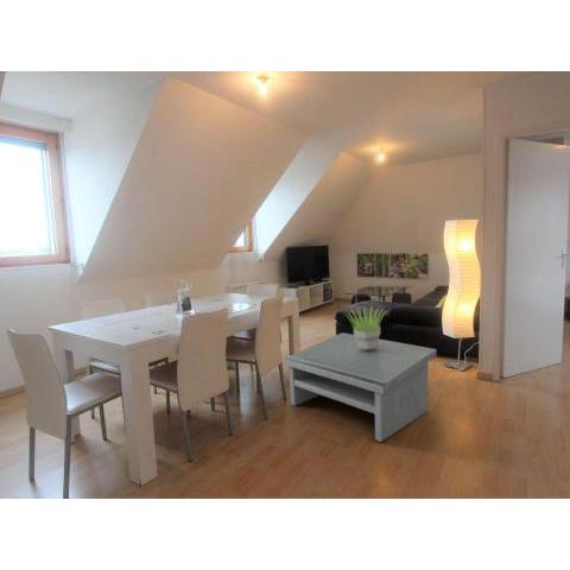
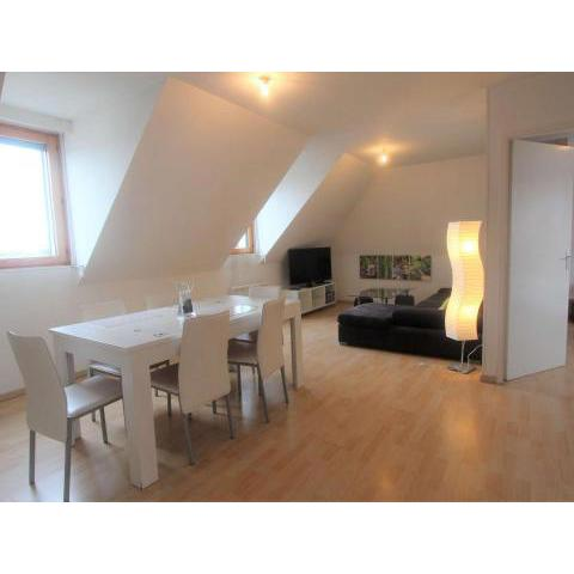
- potted plant [341,305,386,349]
- coffee table [284,331,438,443]
